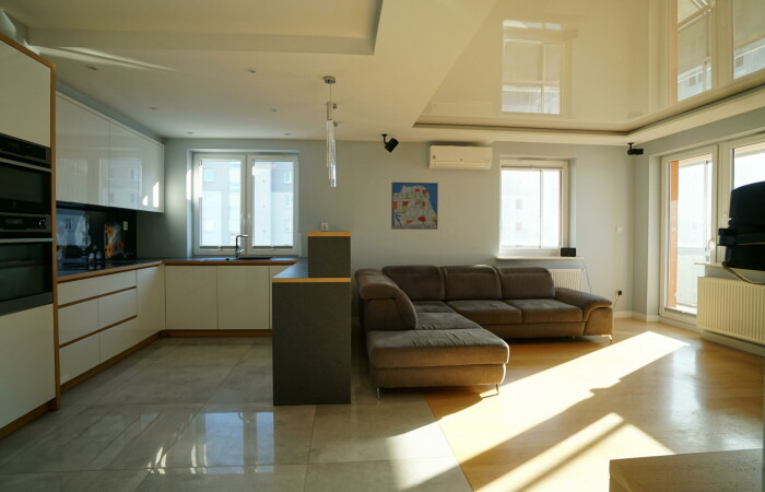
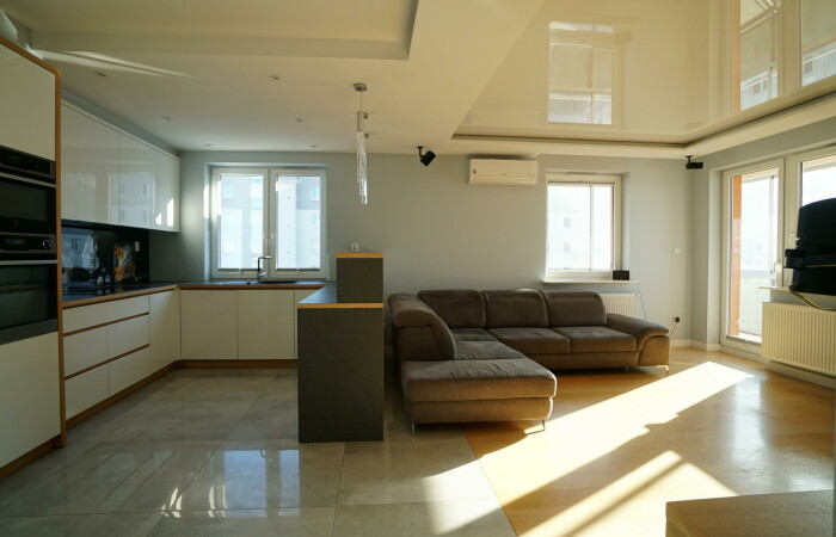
- wall art [390,181,439,231]
